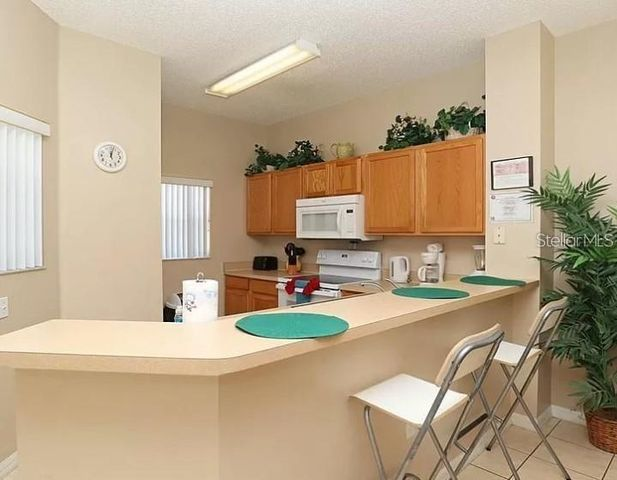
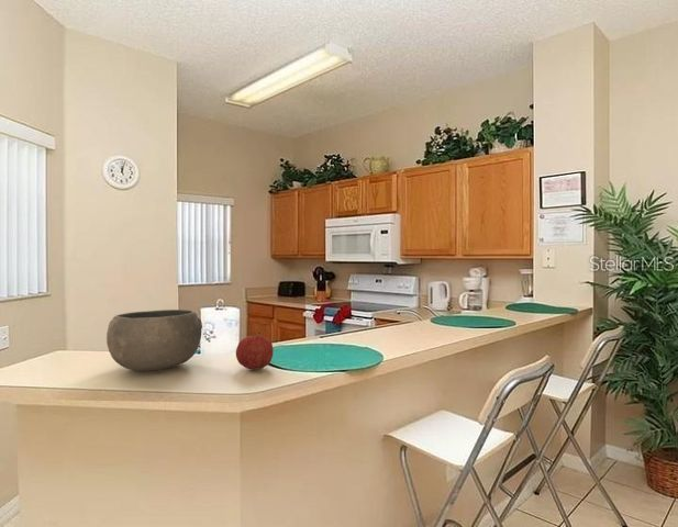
+ fruit [235,332,275,371]
+ bowl [105,309,203,372]
